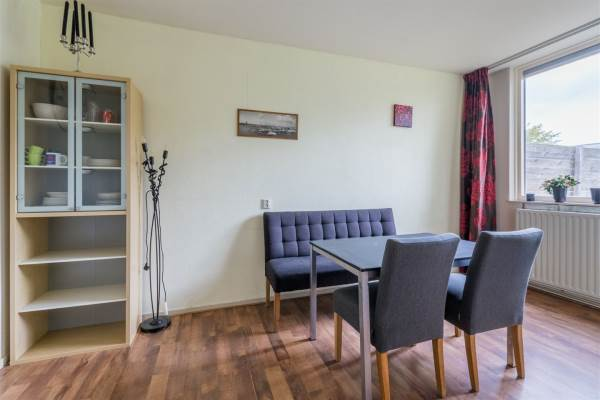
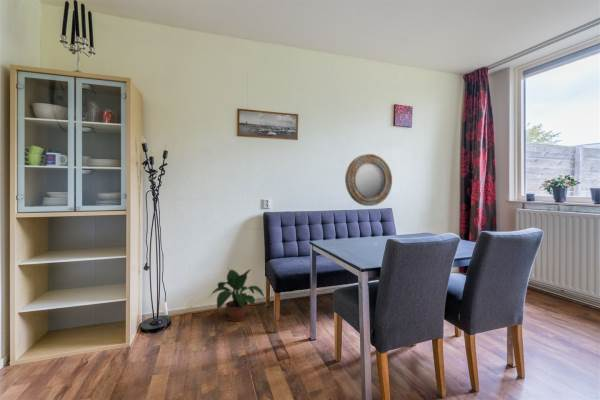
+ home mirror [344,153,393,207]
+ potted plant [207,268,265,322]
